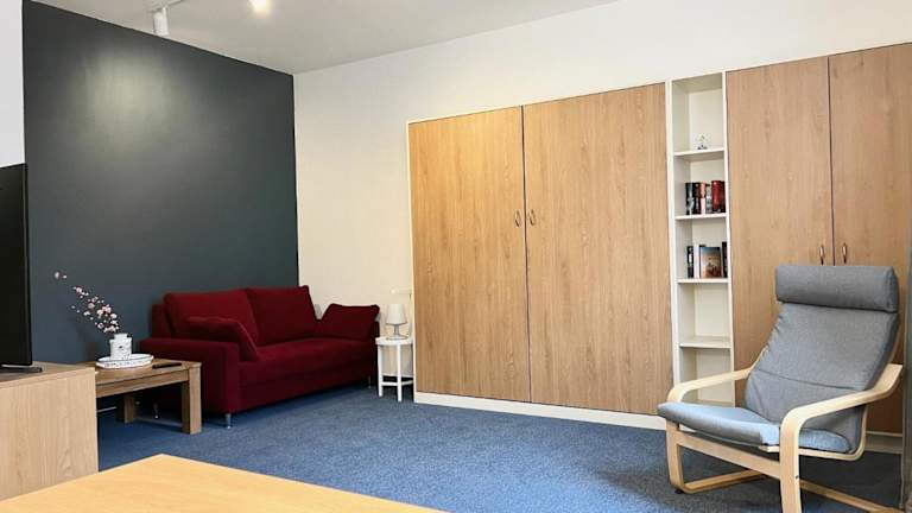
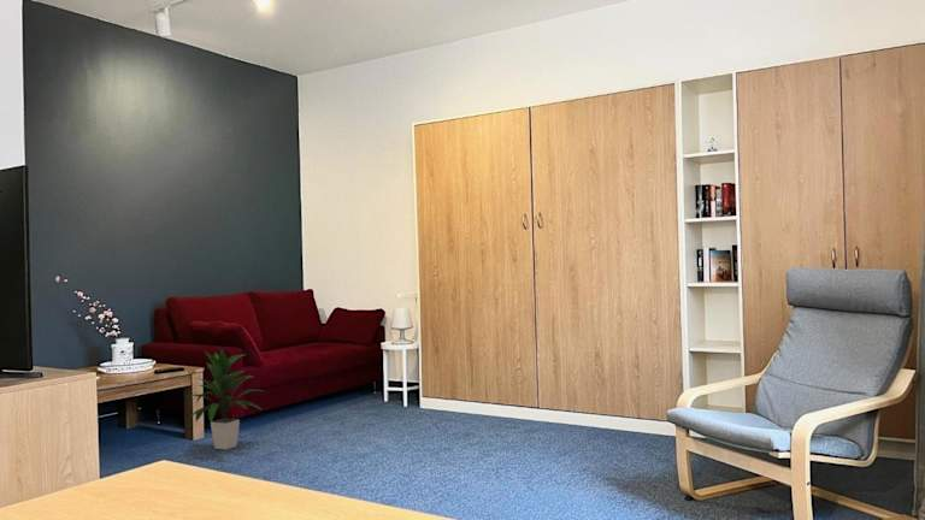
+ indoor plant [189,349,264,450]
